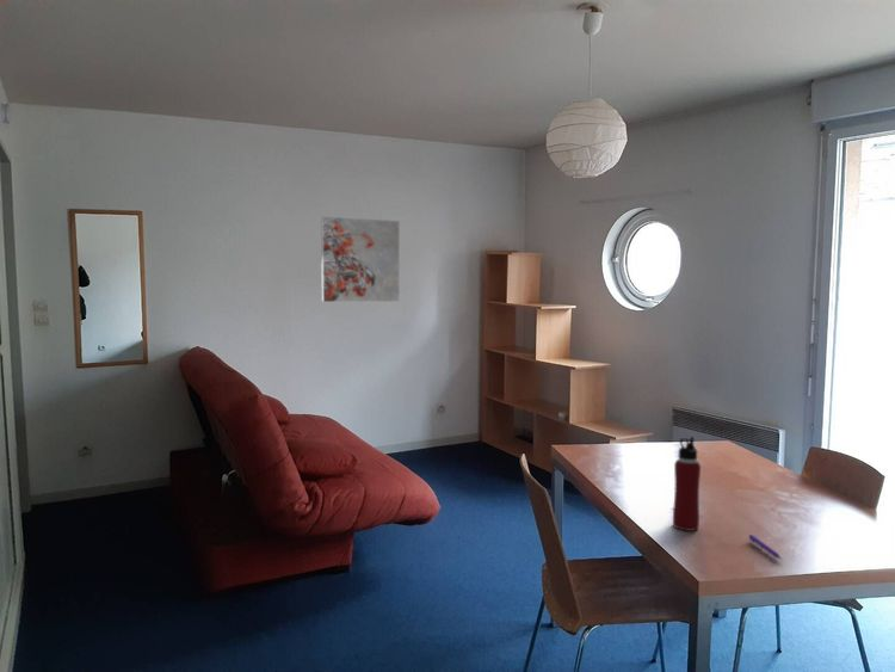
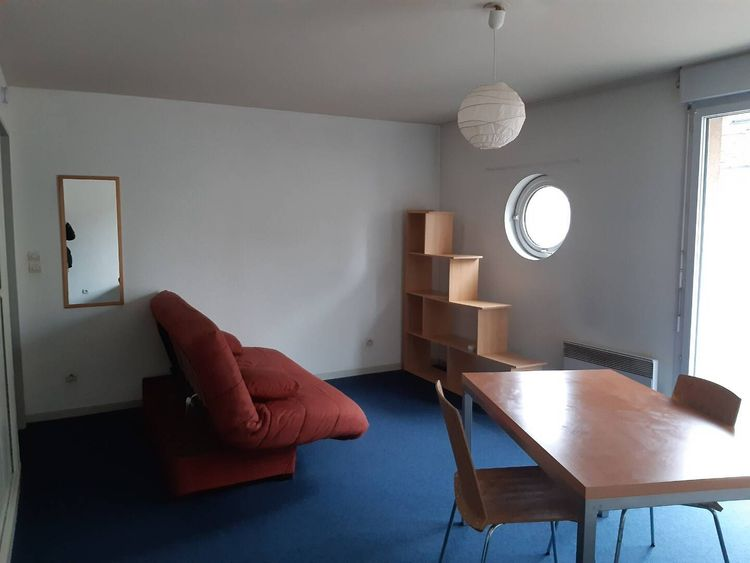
- water bottle [672,436,702,532]
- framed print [320,215,401,303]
- pen [748,534,782,560]
